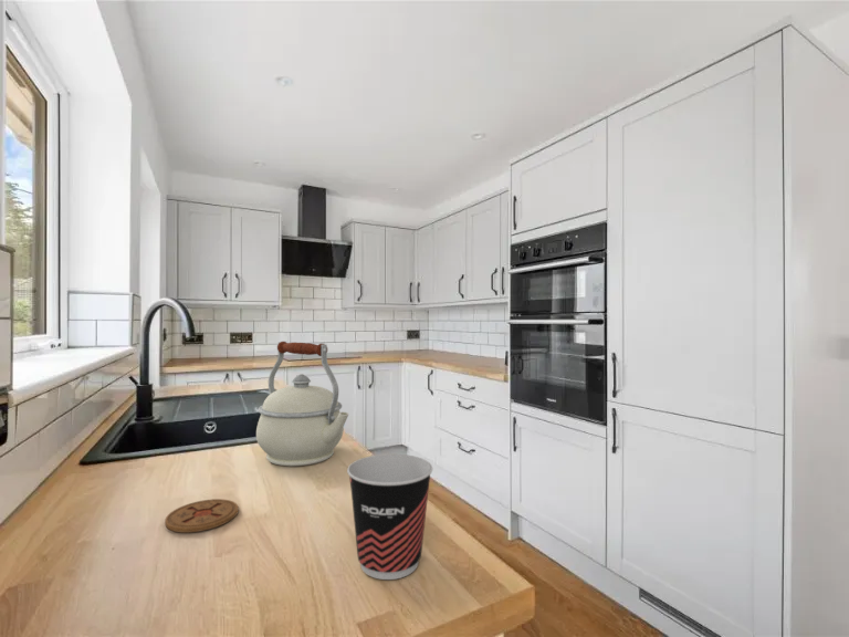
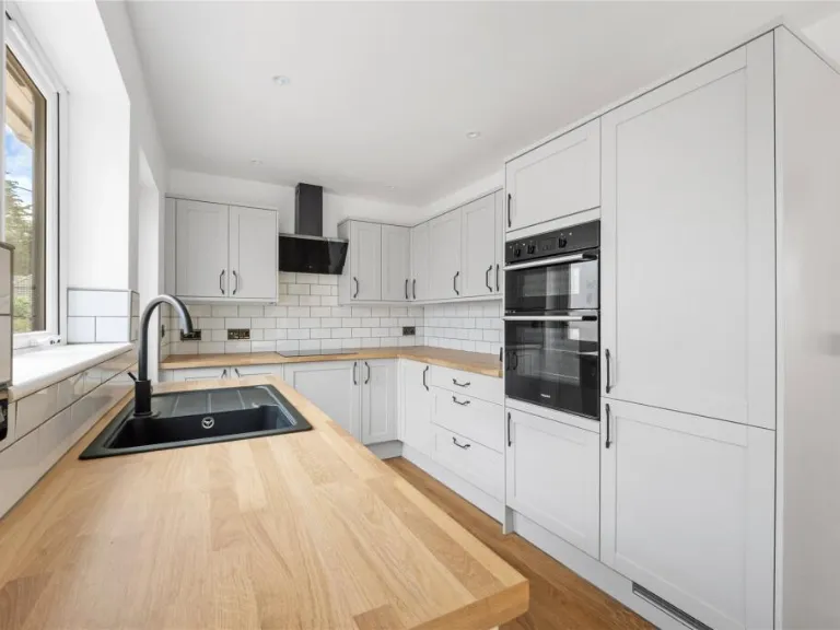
- cup [346,452,433,581]
- kettle [255,341,349,467]
- coaster [164,498,240,534]
